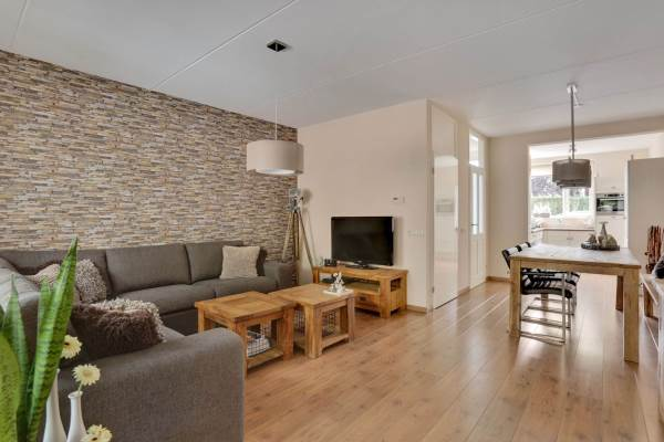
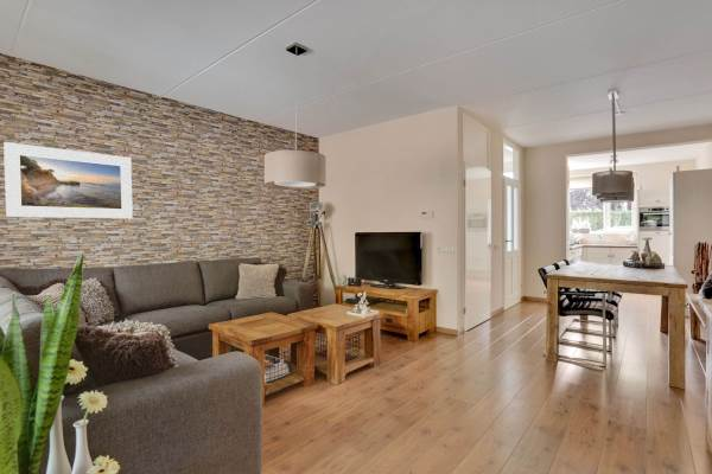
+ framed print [2,141,134,219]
